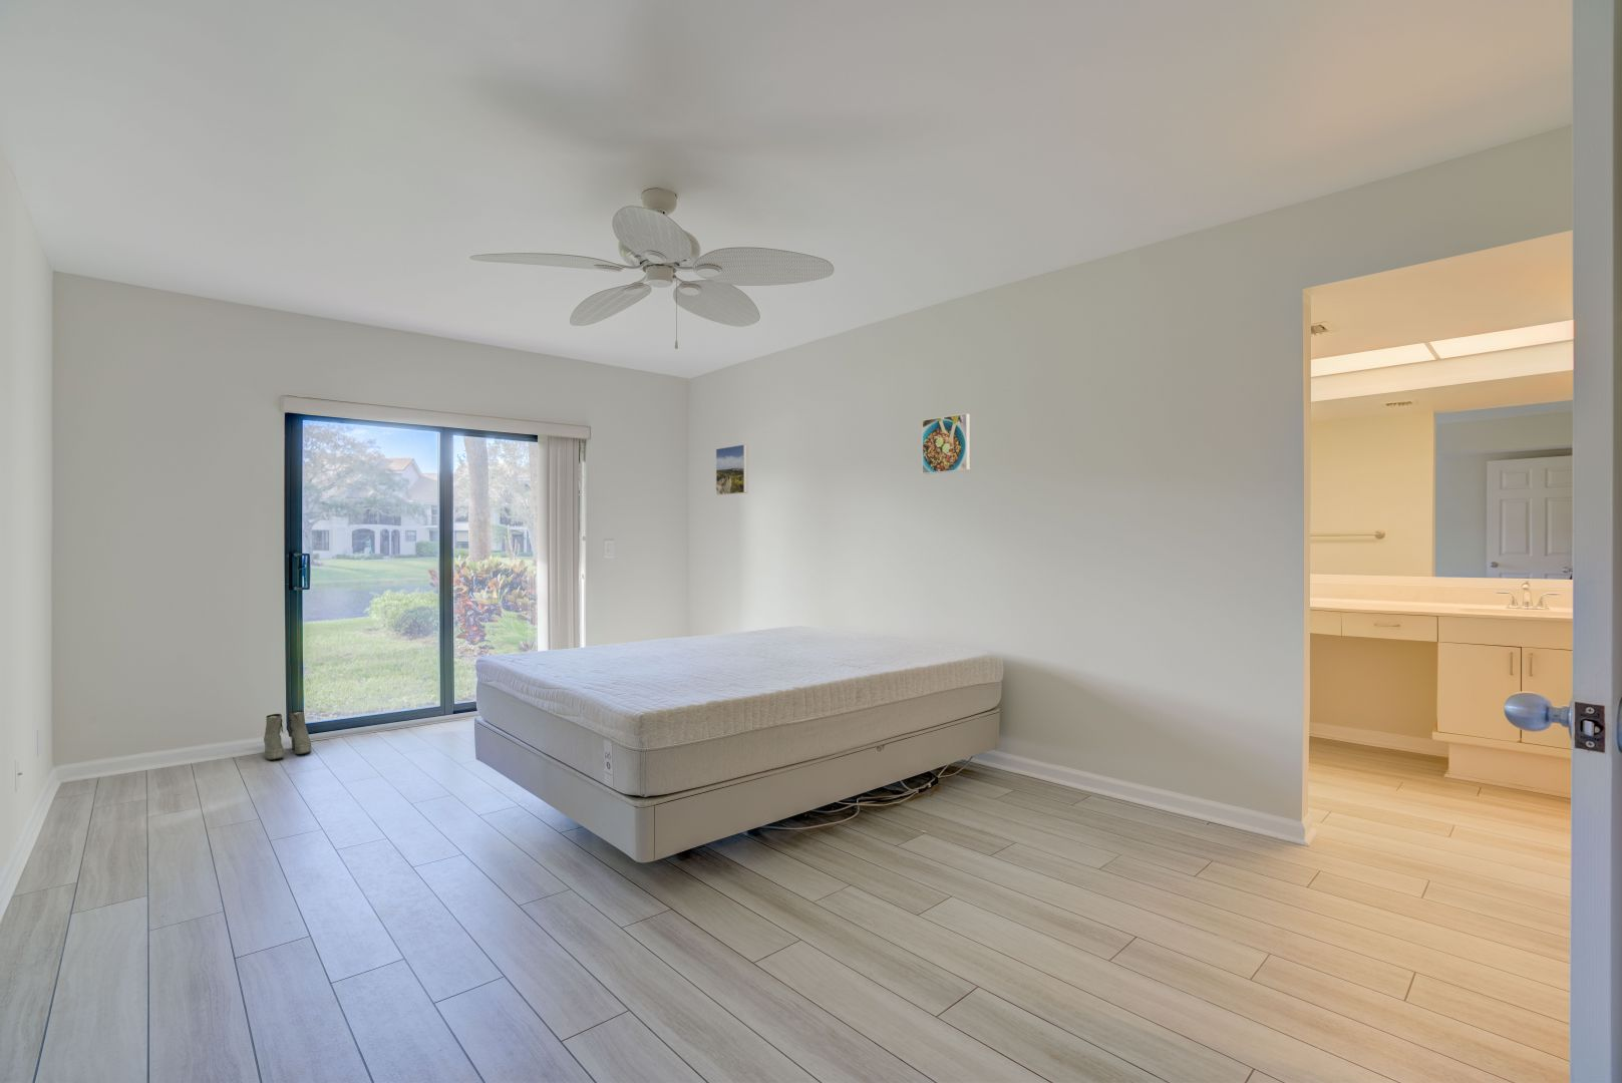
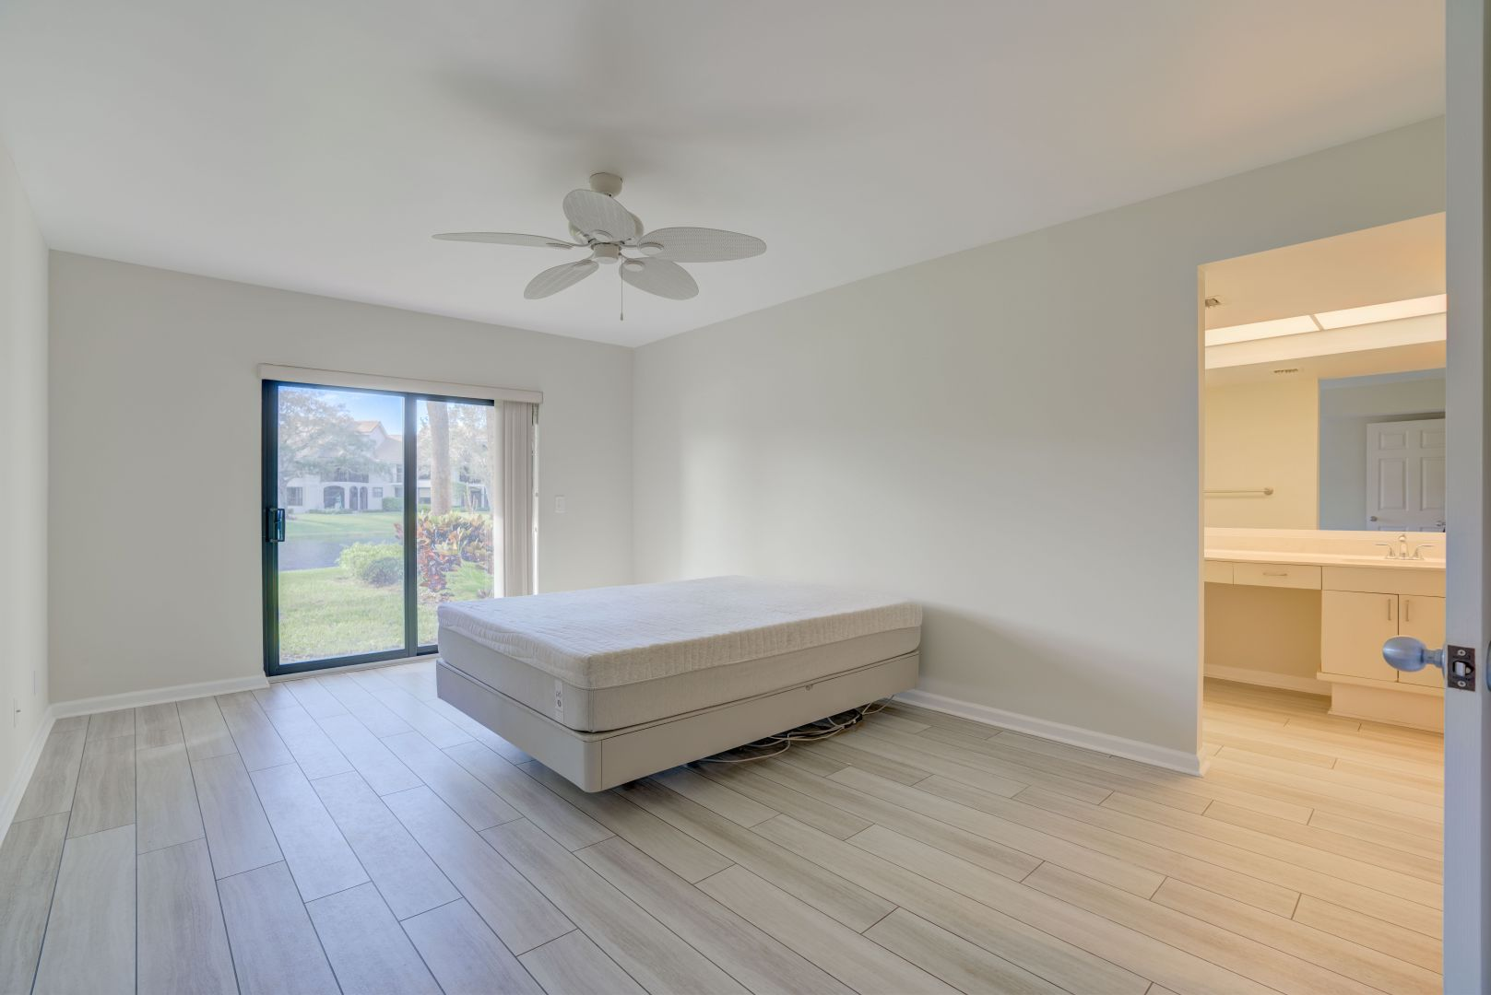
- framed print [921,412,971,475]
- boots [262,710,312,761]
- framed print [716,444,748,497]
